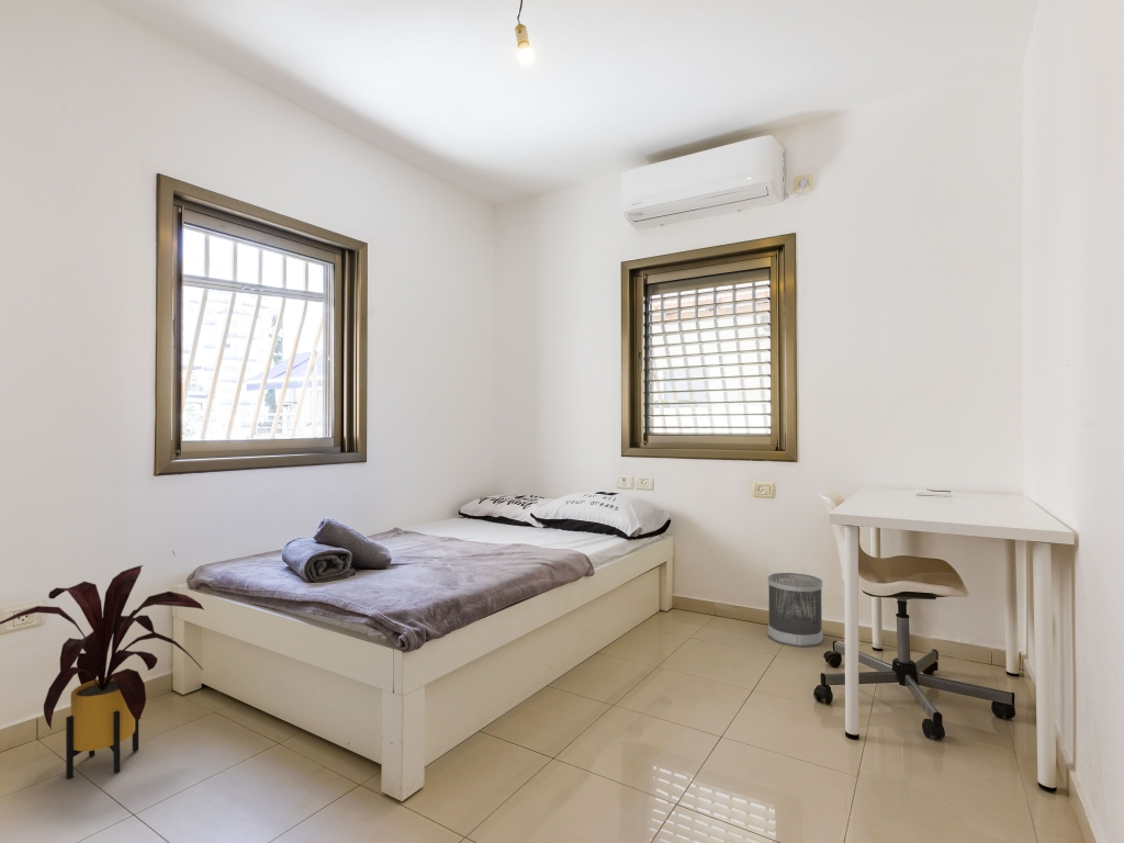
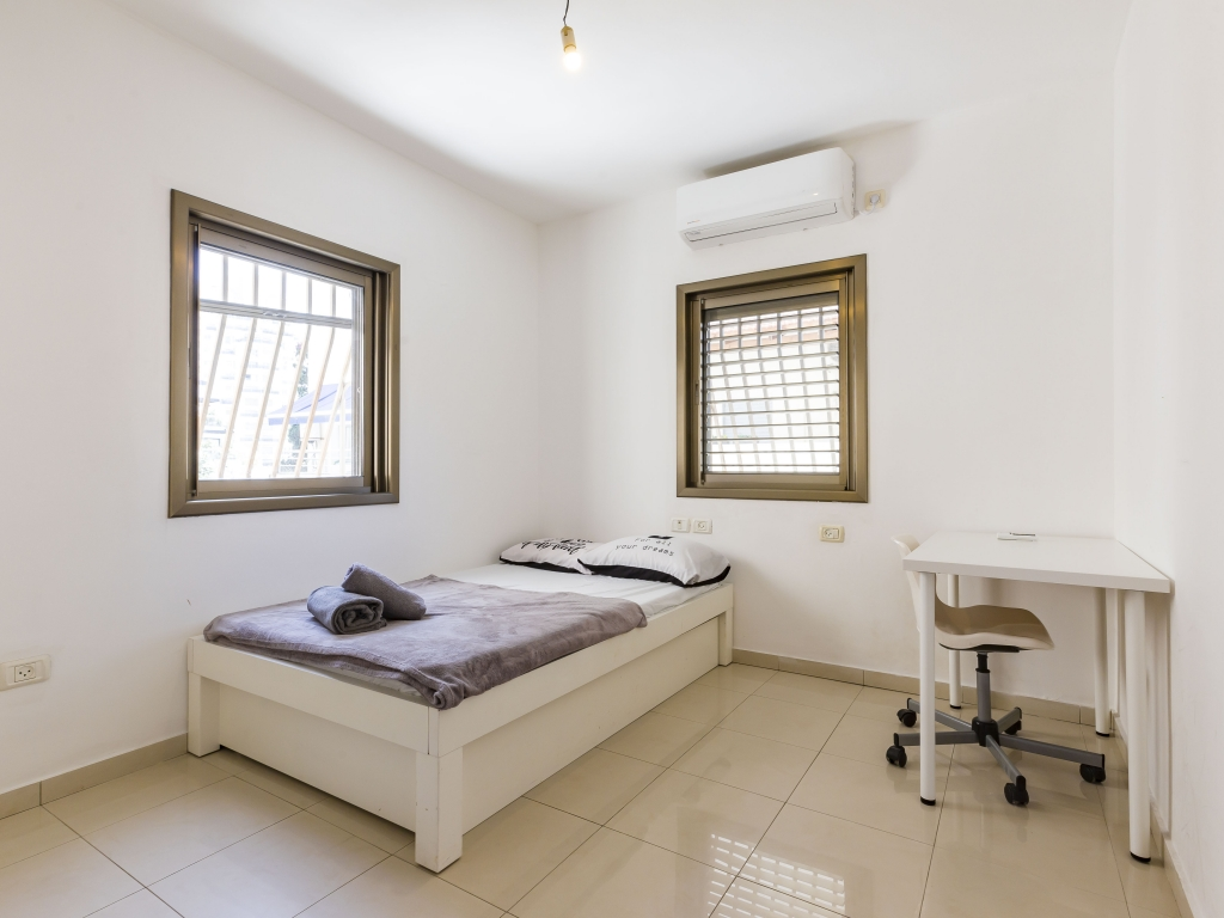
- wastebasket [767,572,824,648]
- house plant [0,564,205,780]
